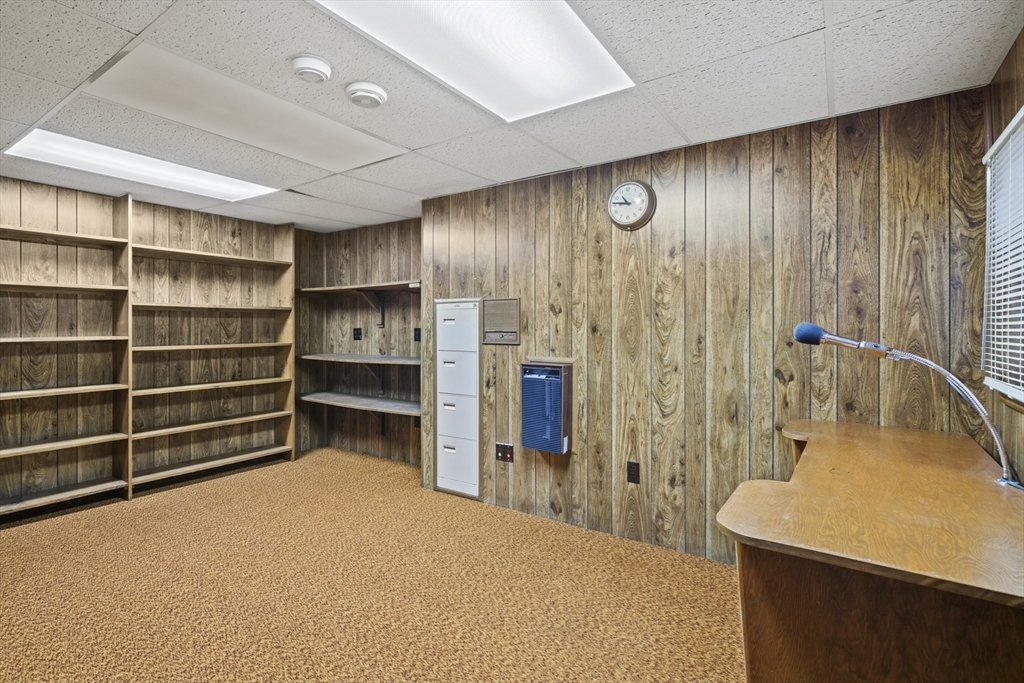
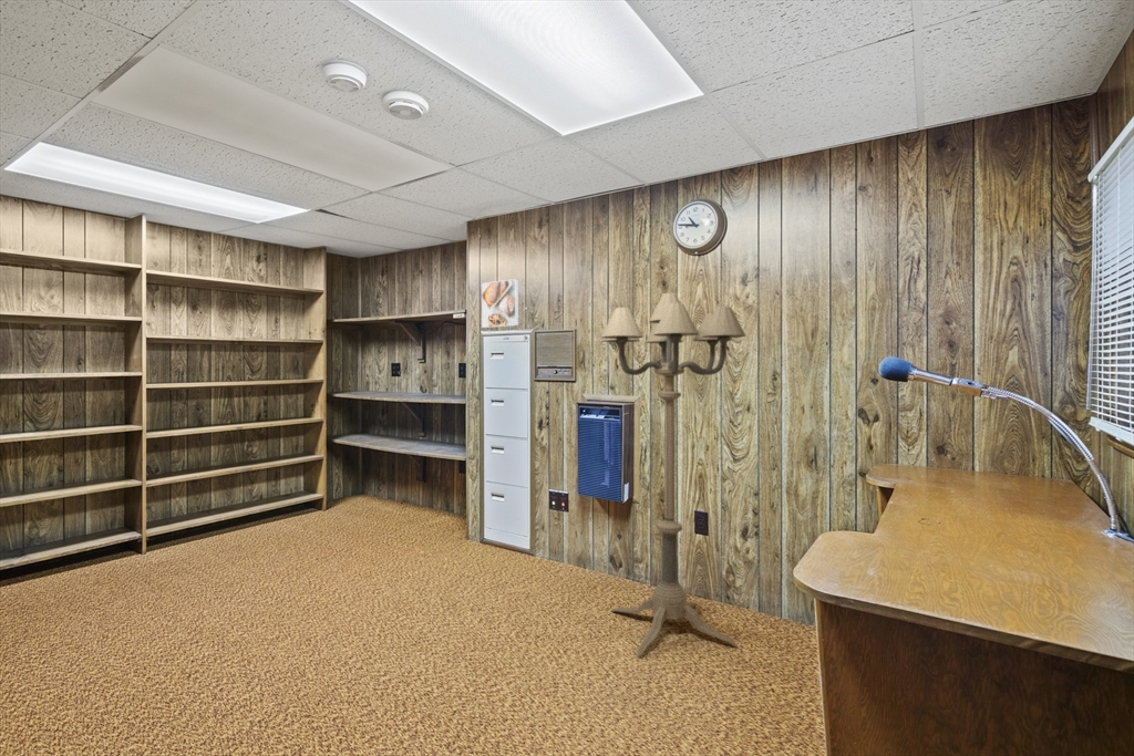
+ floor lamp [600,292,748,657]
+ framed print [481,278,519,329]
